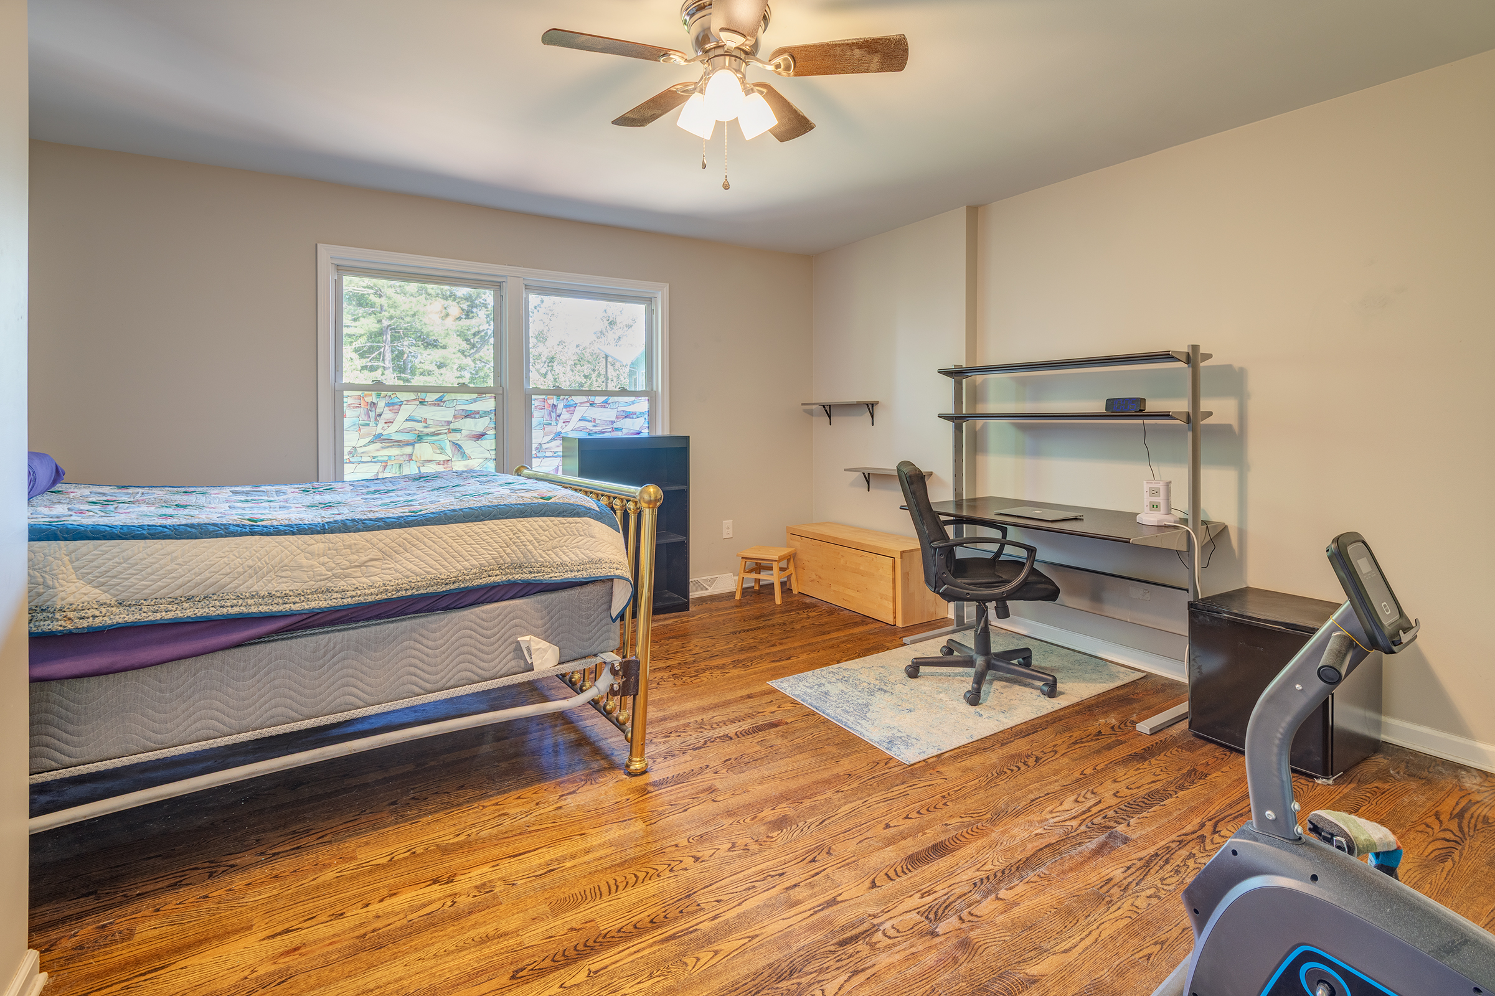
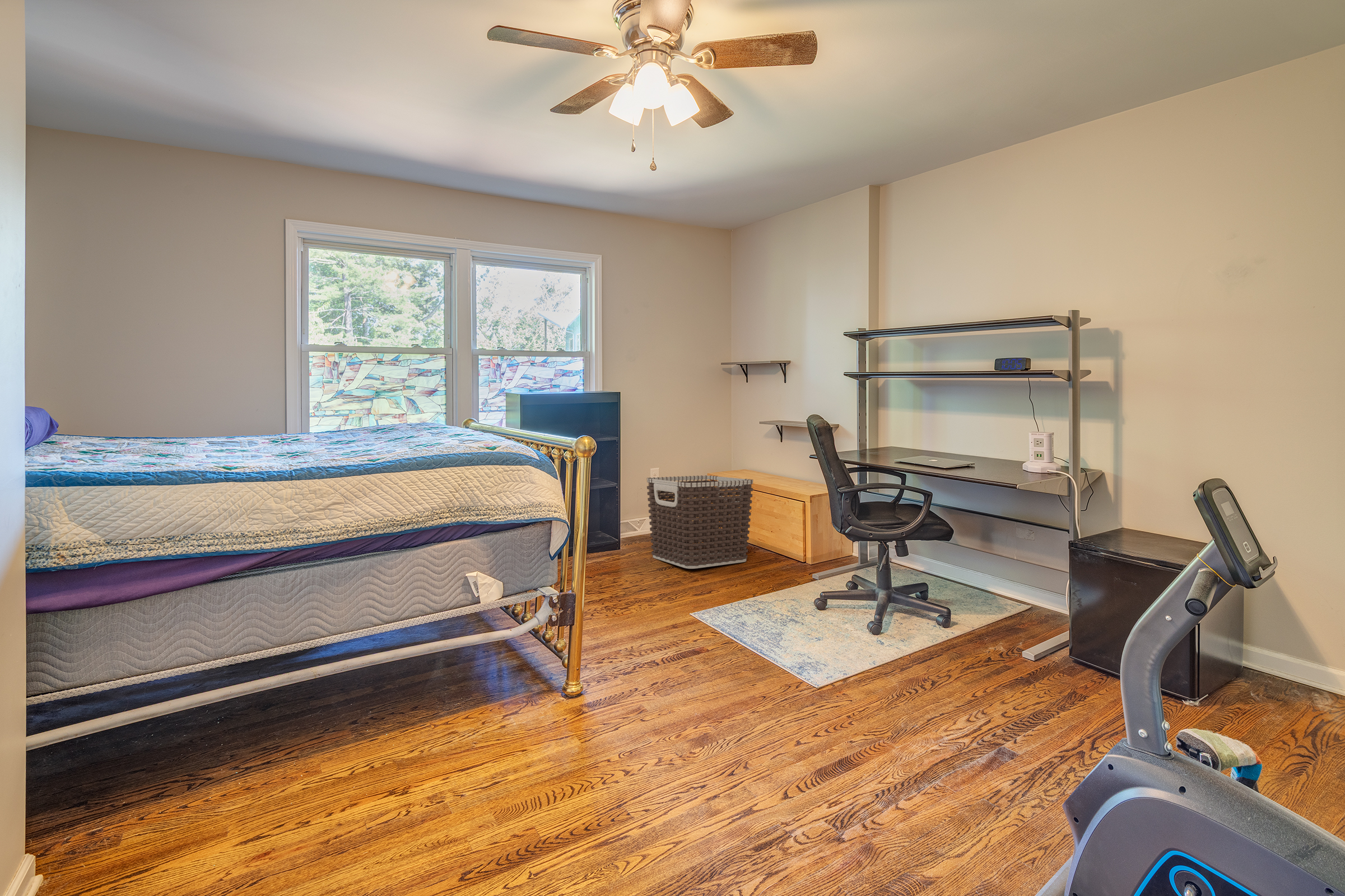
+ clothes hamper [646,475,753,570]
